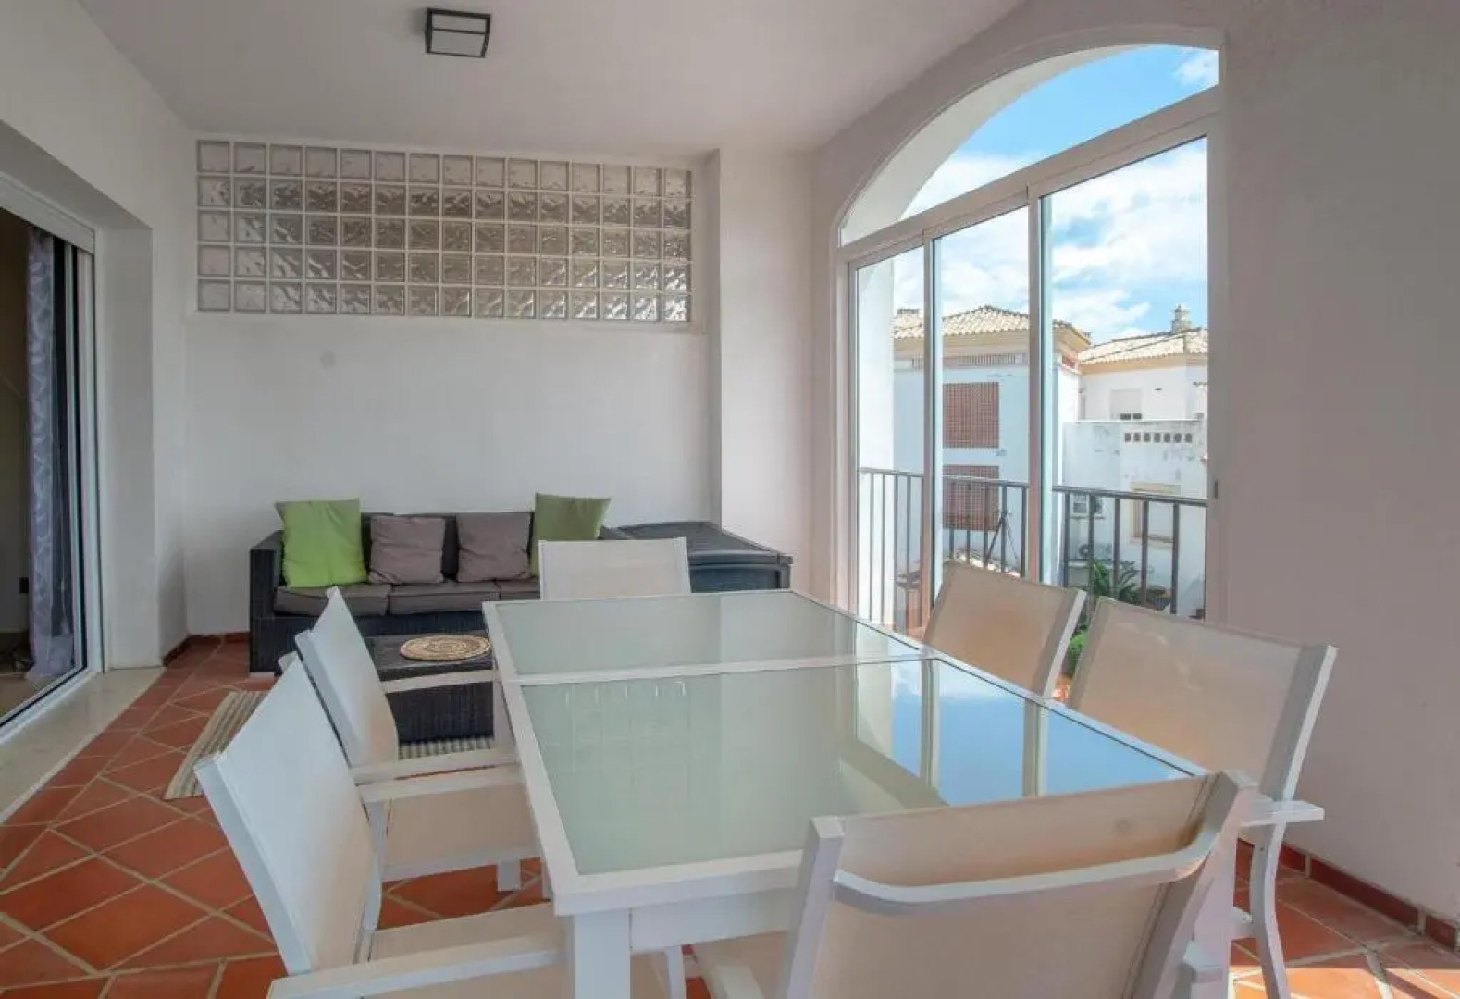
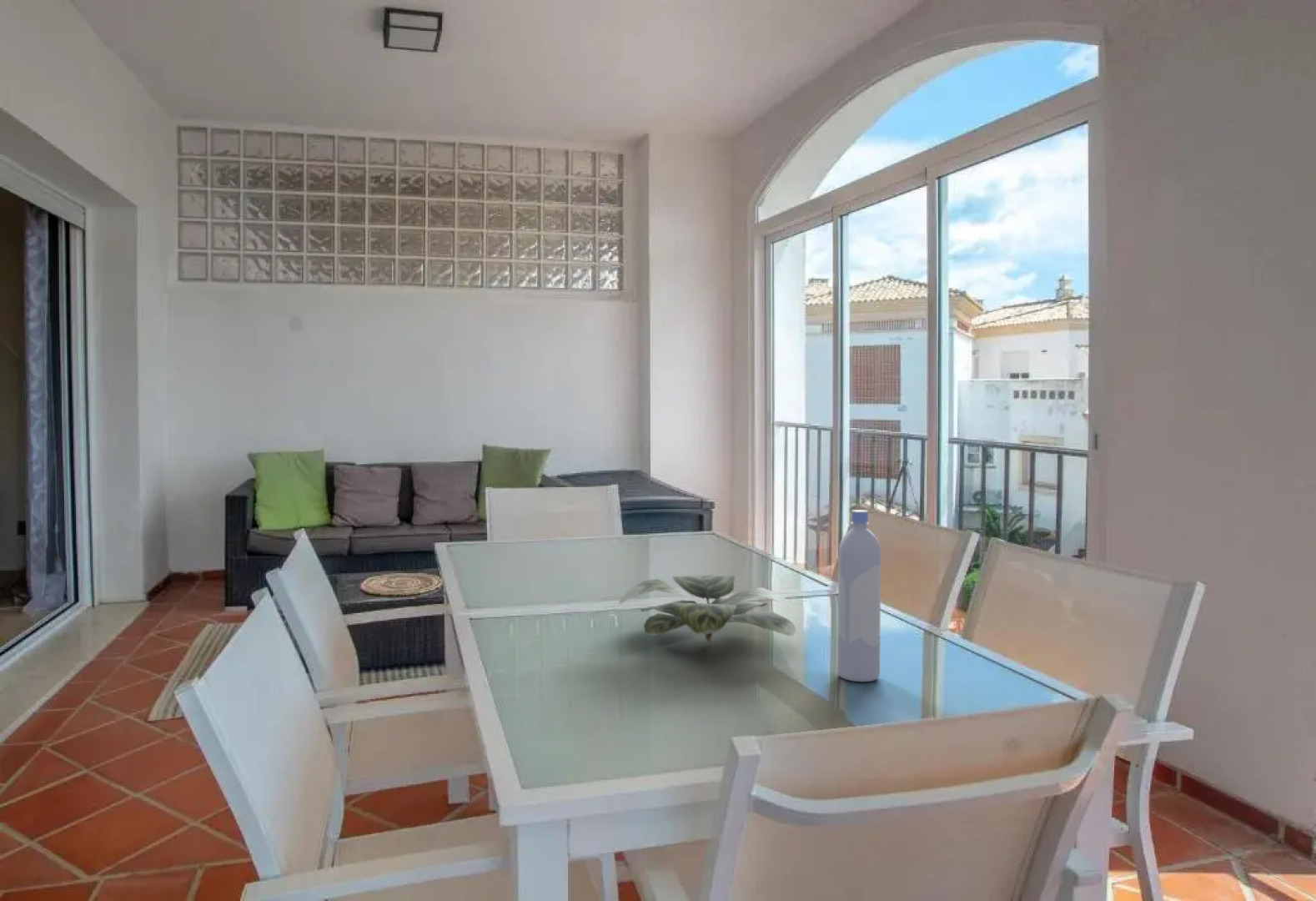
+ bottle [836,509,882,682]
+ plant [618,574,797,643]
